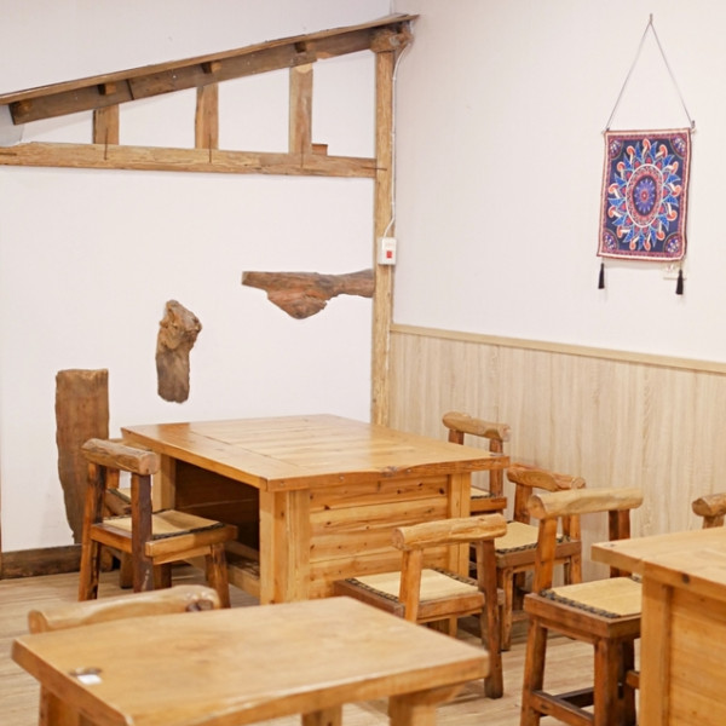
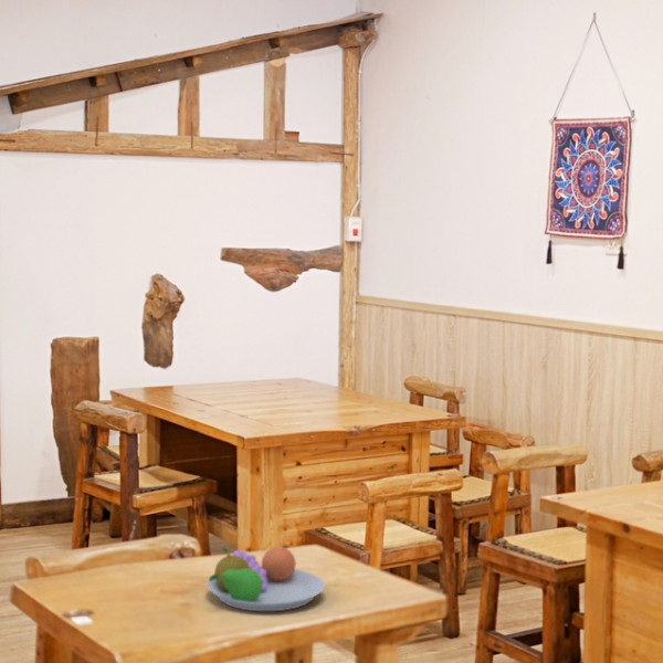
+ fruit bowl [207,545,326,612]
